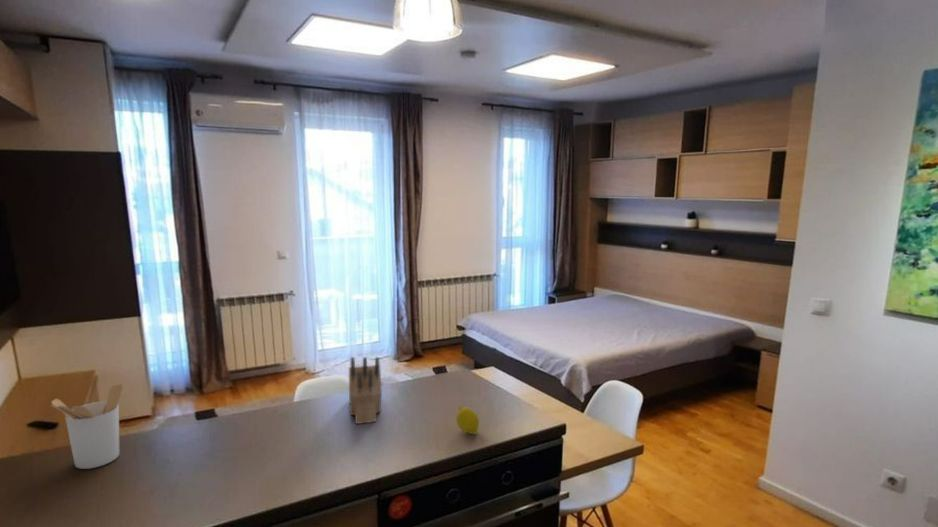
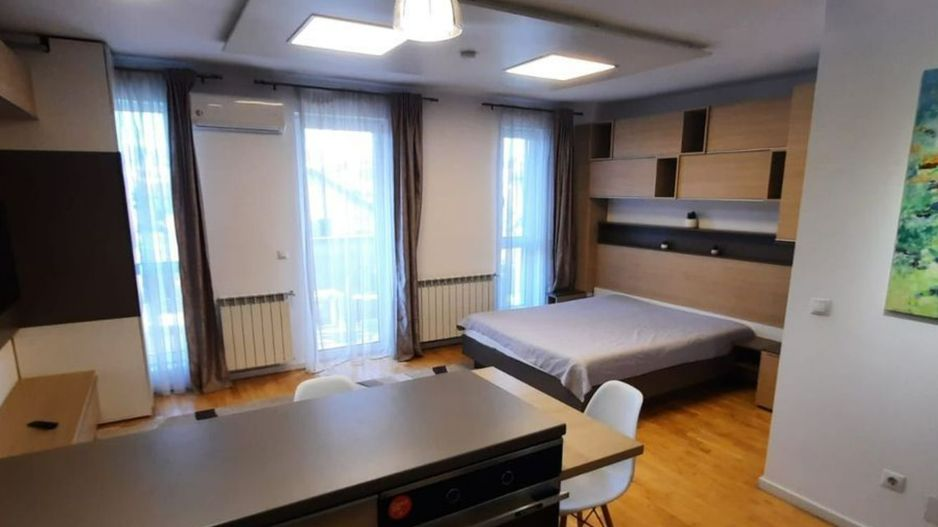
- fruit [455,405,480,435]
- utensil holder [49,383,124,470]
- knife block [348,356,383,425]
